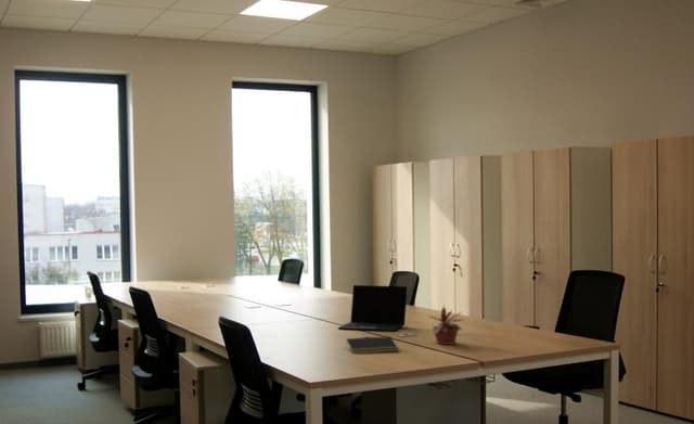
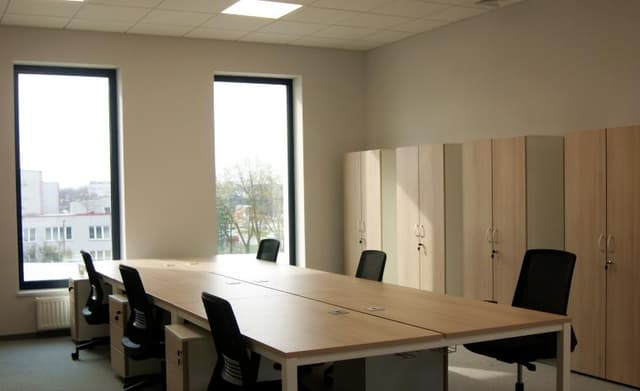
- potted plant [427,305,467,346]
- laptop [337,284,408,333]
- notepad [345,335,400,355]
